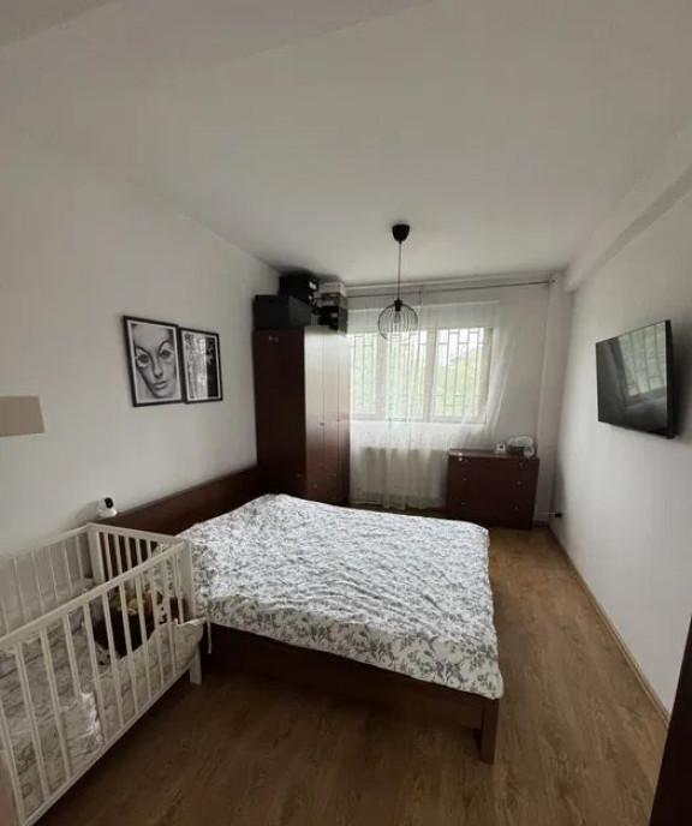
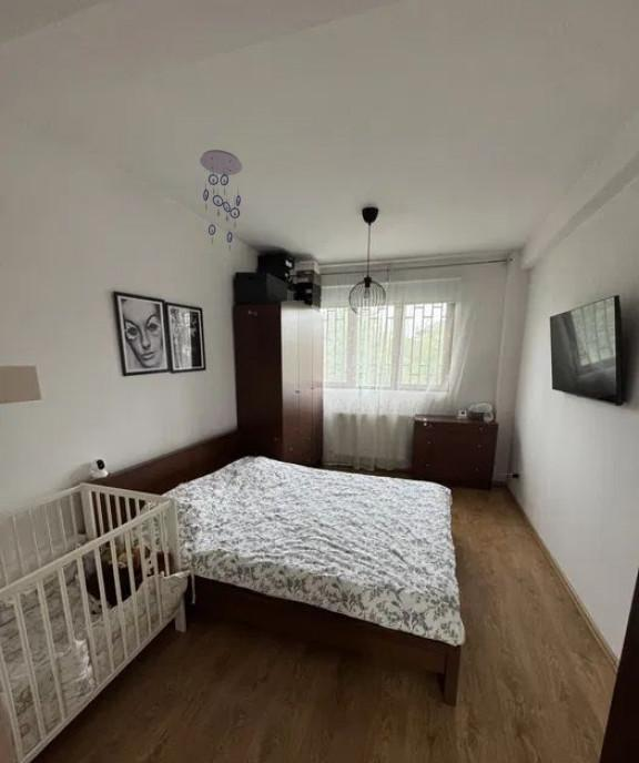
+ ceiling mobile [199,149,243,253]
